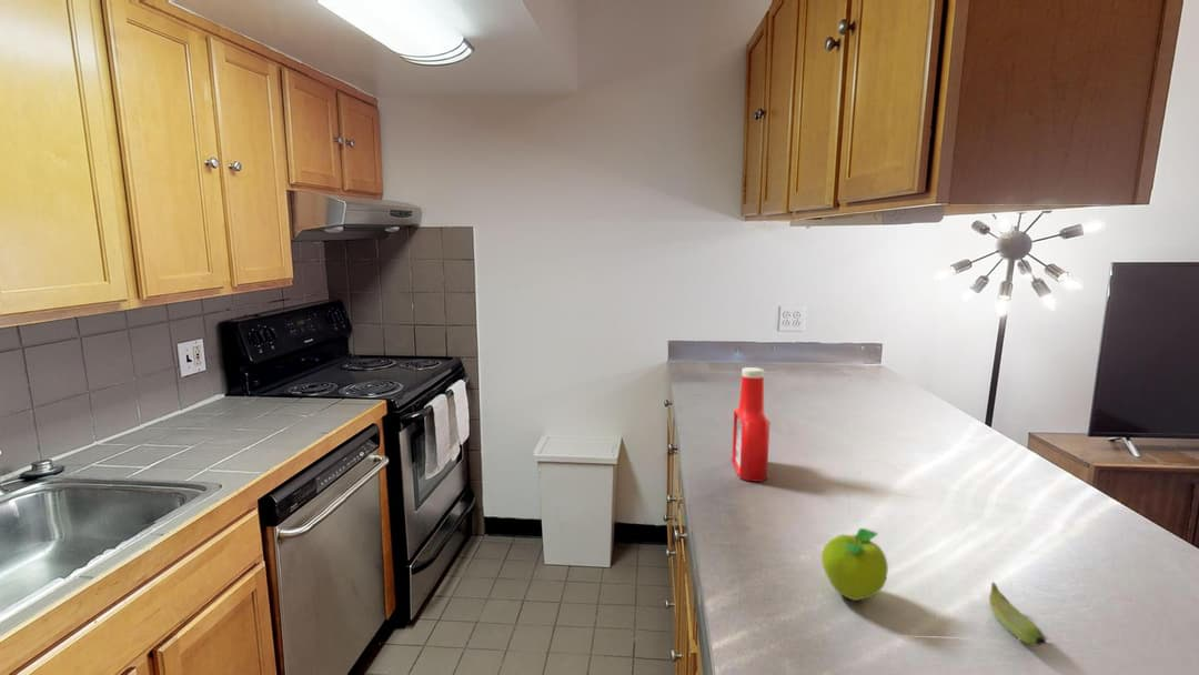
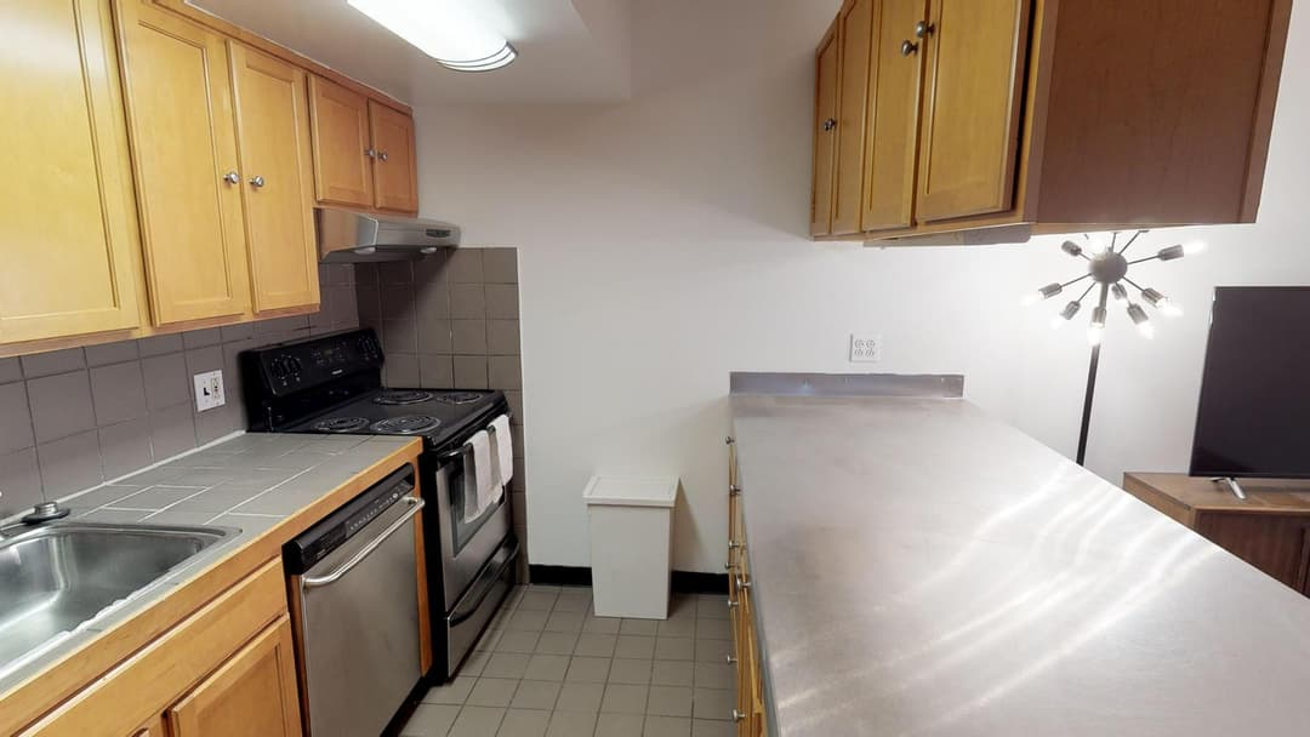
- banana [988,582,1048,647]
- soap bottle [731,366,770,483]
- fruit [820,527,889,602]
